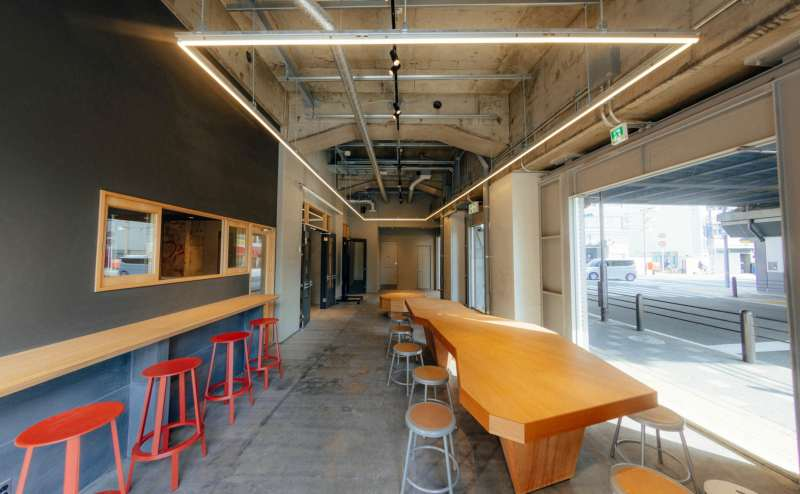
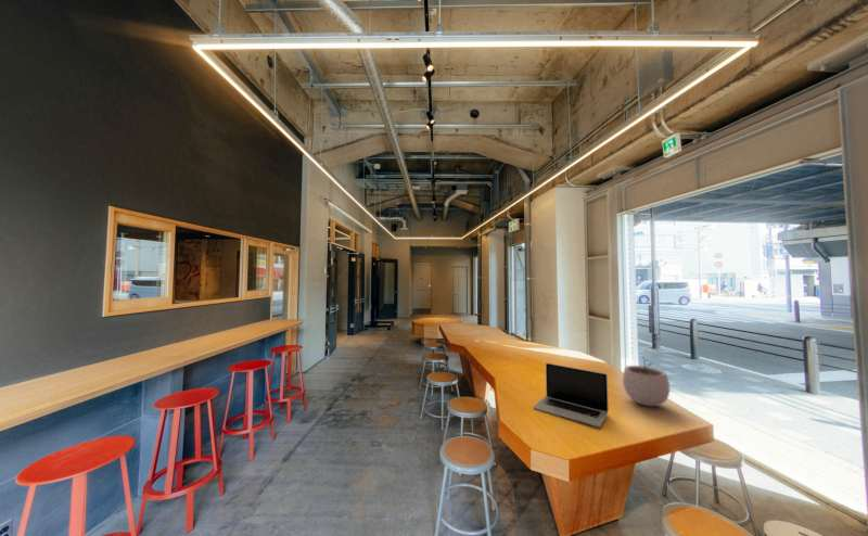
+ plant pot [622,354,671,407]
+ laptop [533,362,610,427]
